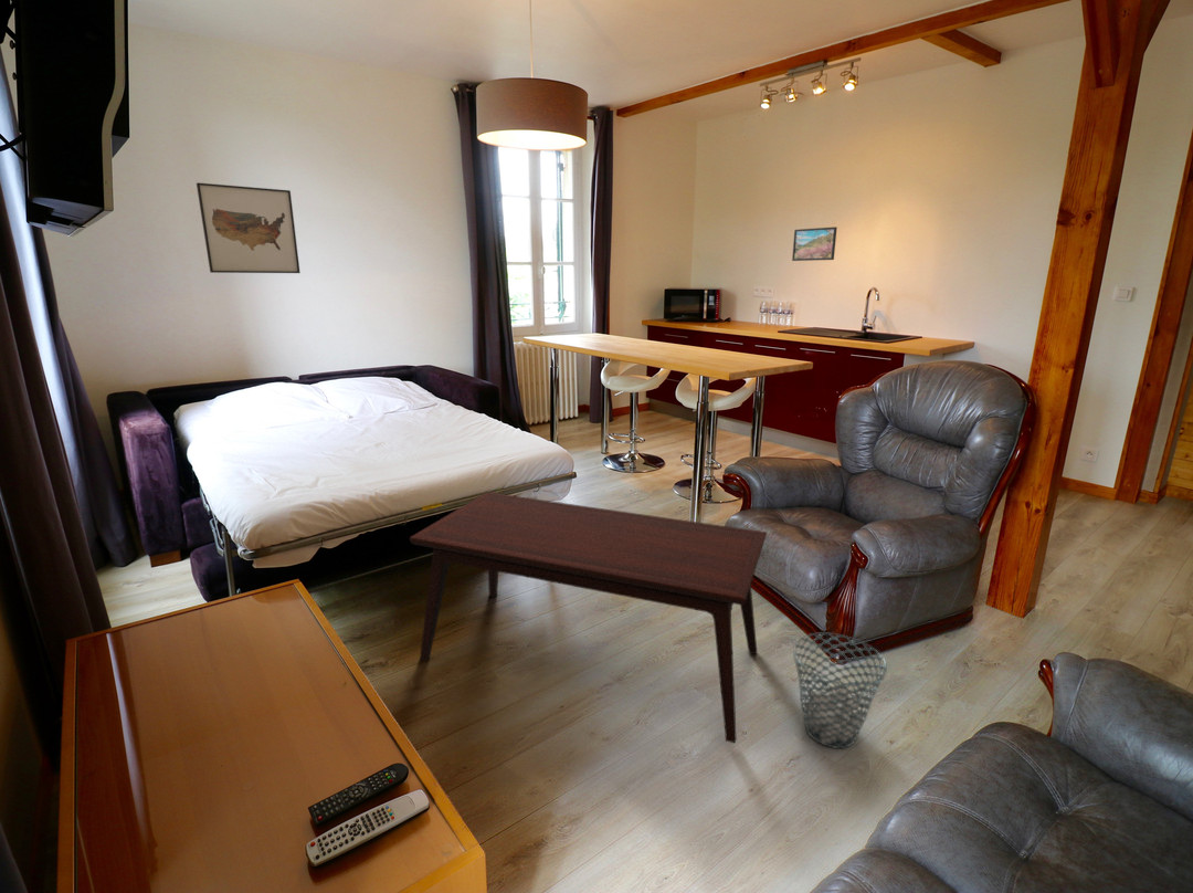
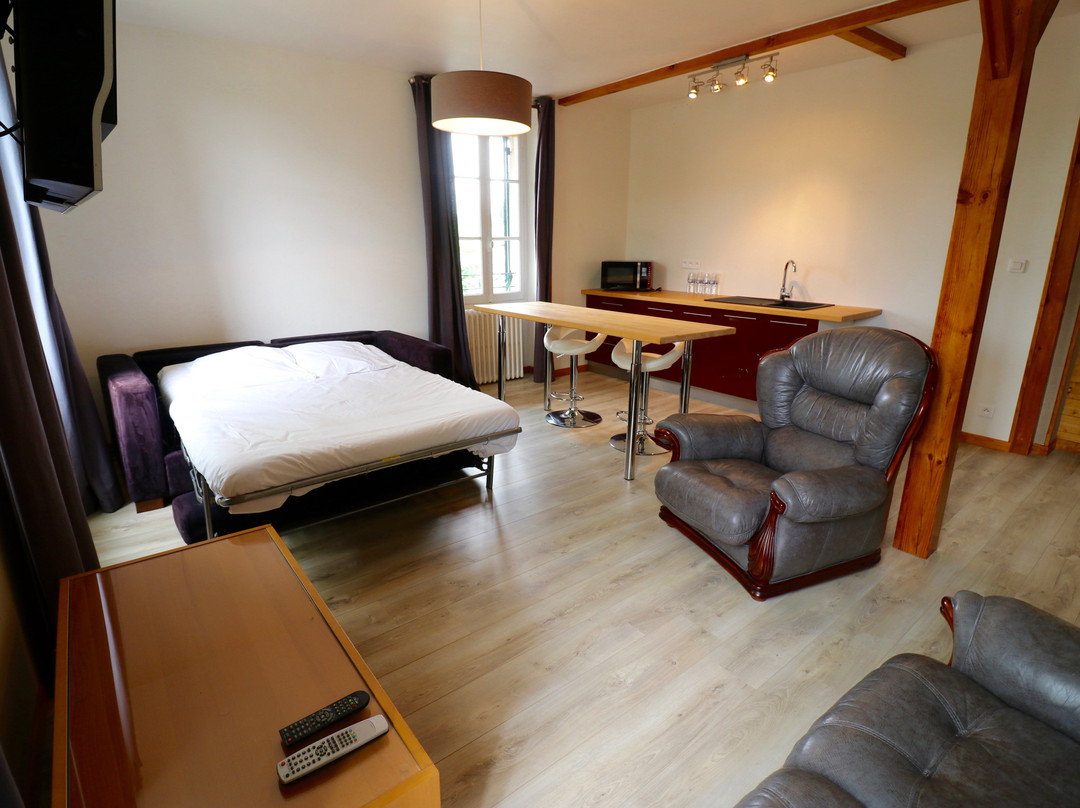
- coffee table [409,491,768,744]
- wall art [196,182,302,274]
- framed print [791,225,838,262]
- waste basket [792,631,888,749]
